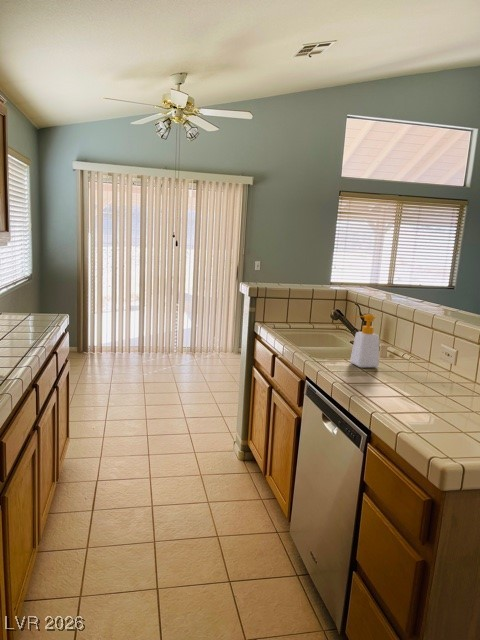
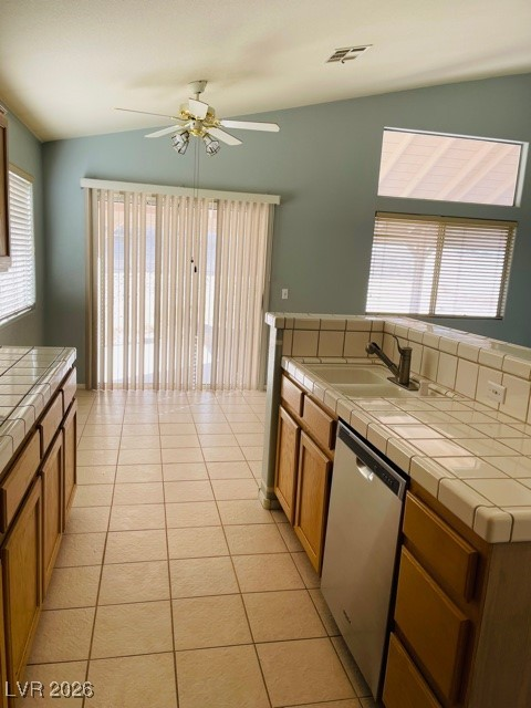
- soap bottle [349,313,380,368]
